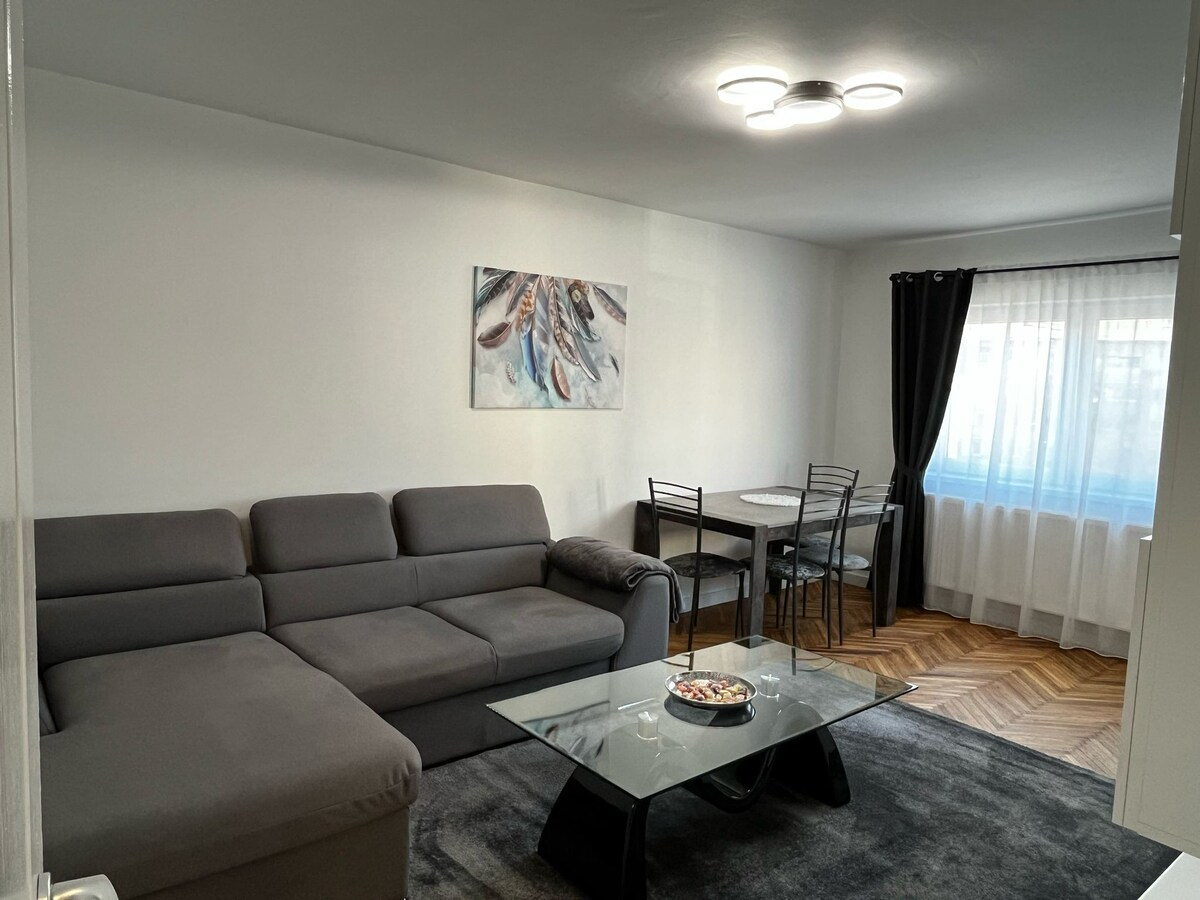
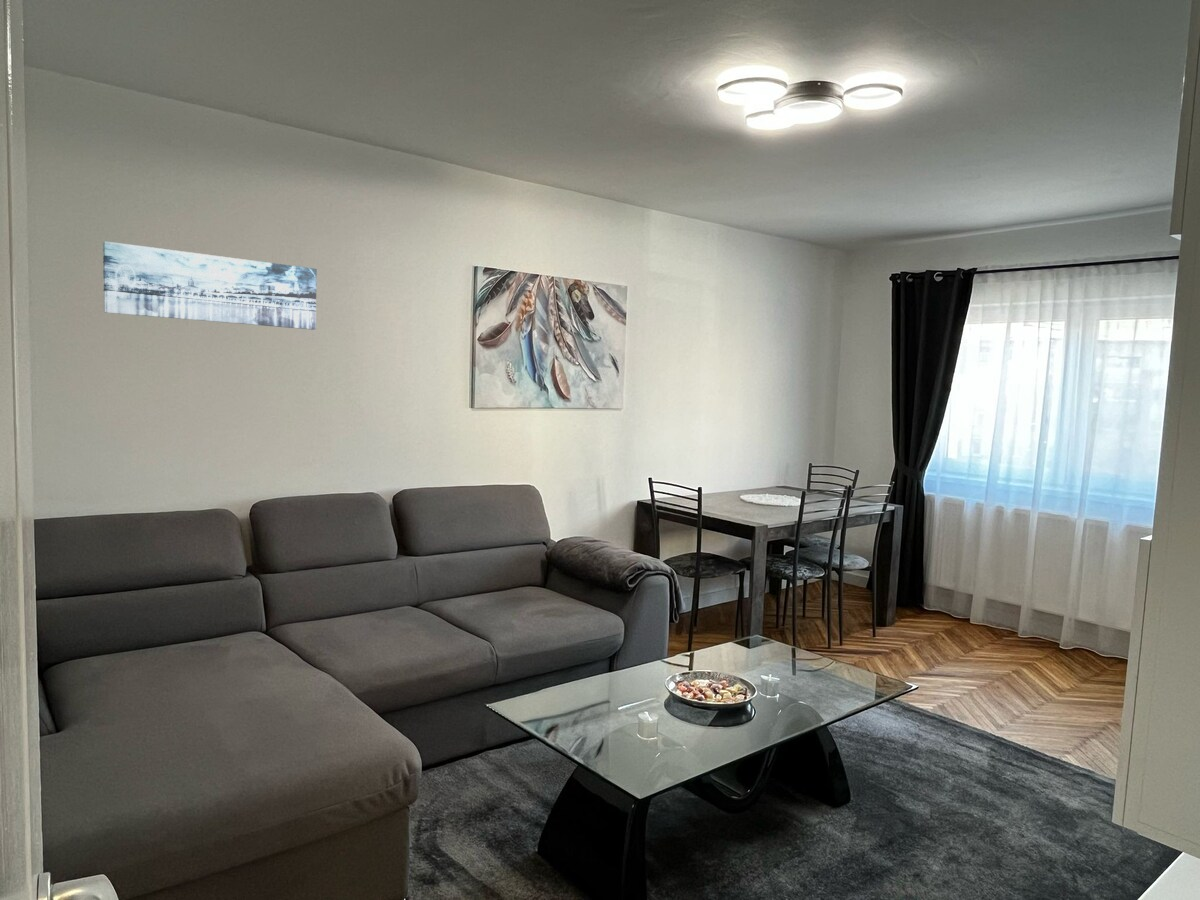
+ wall art [102,240,318,331]
